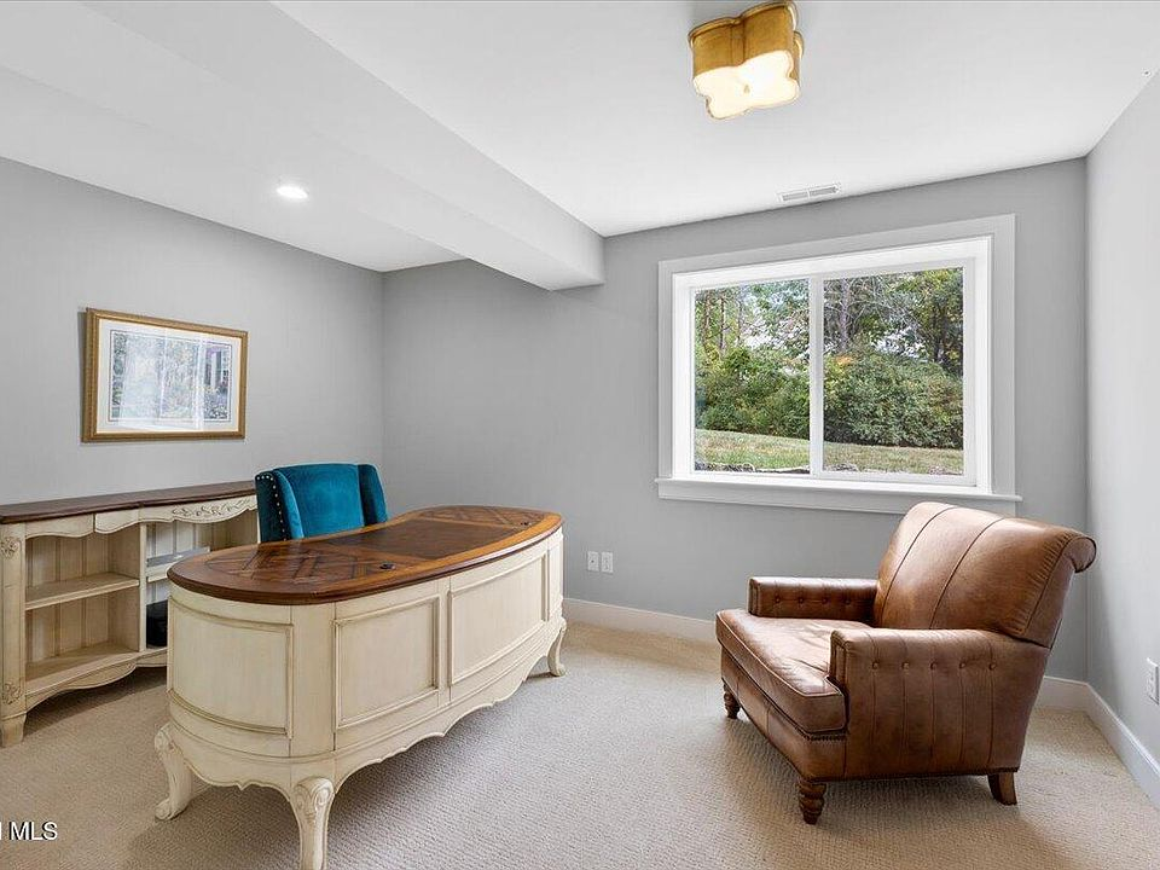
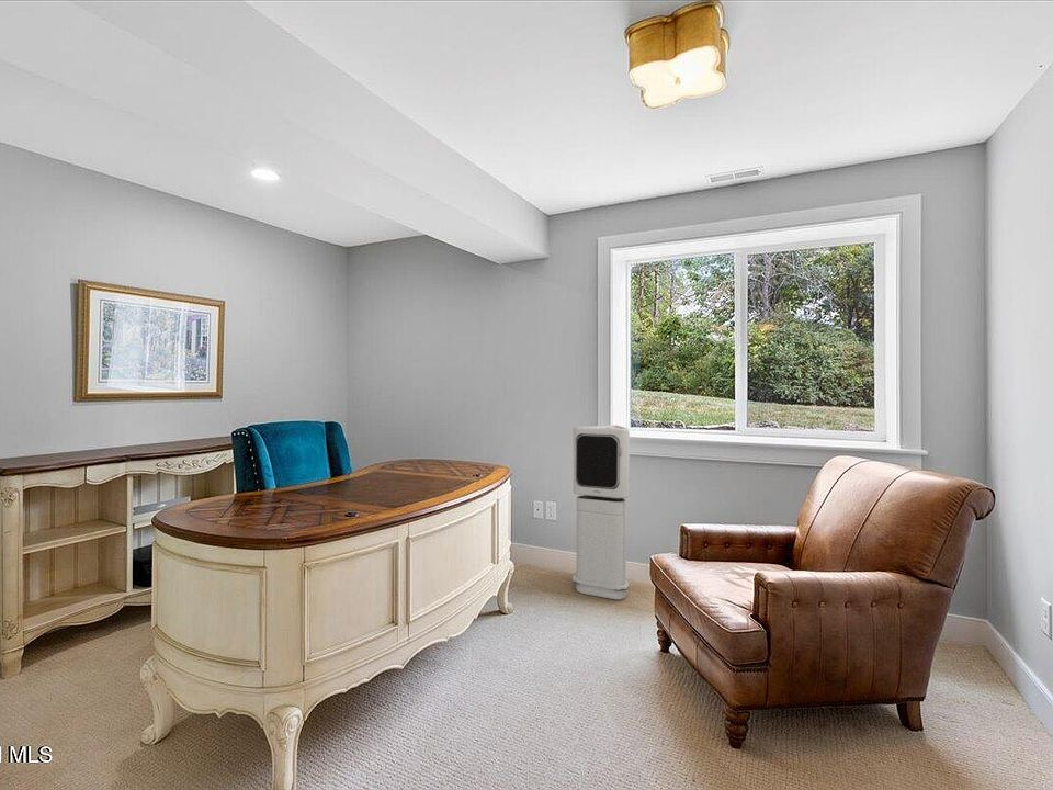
+ air purifier [571,425,631,600]
